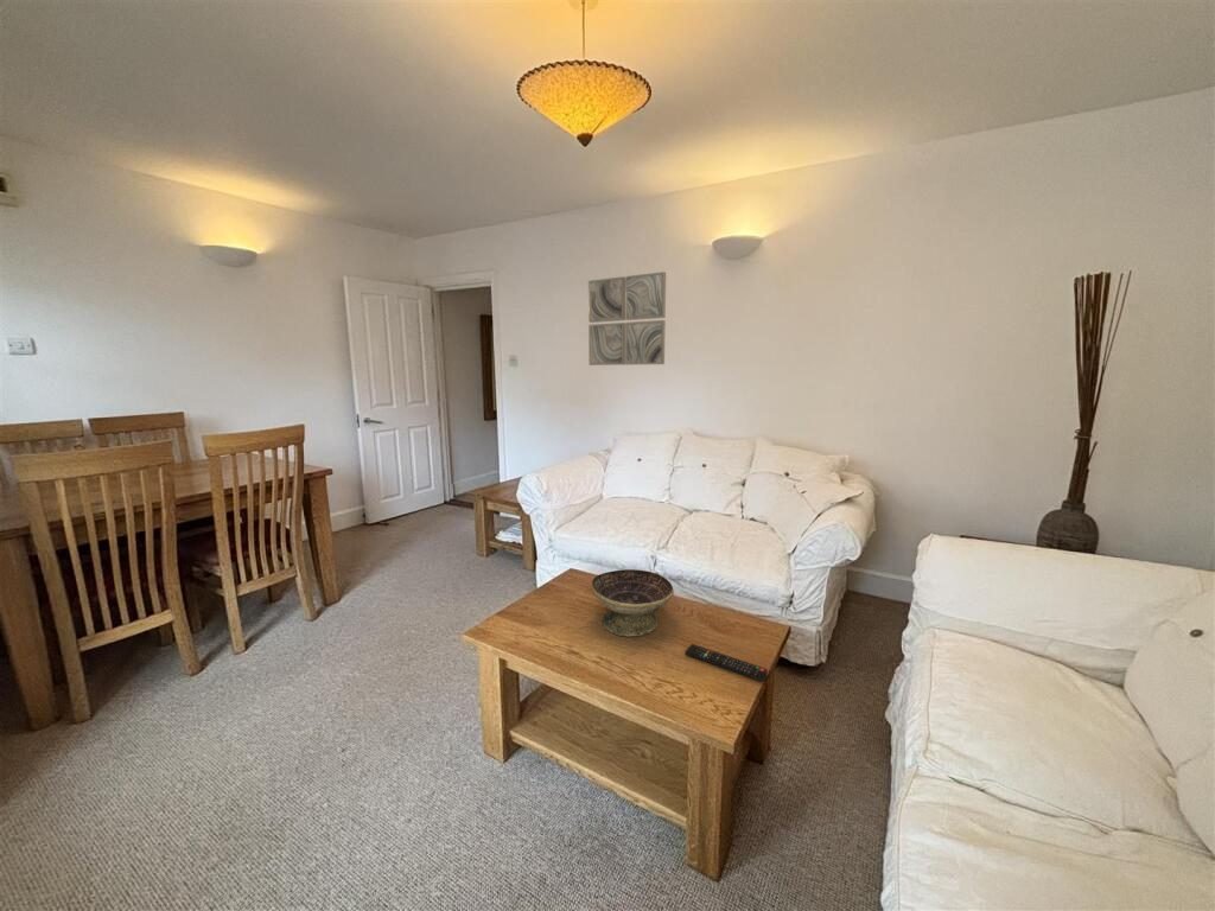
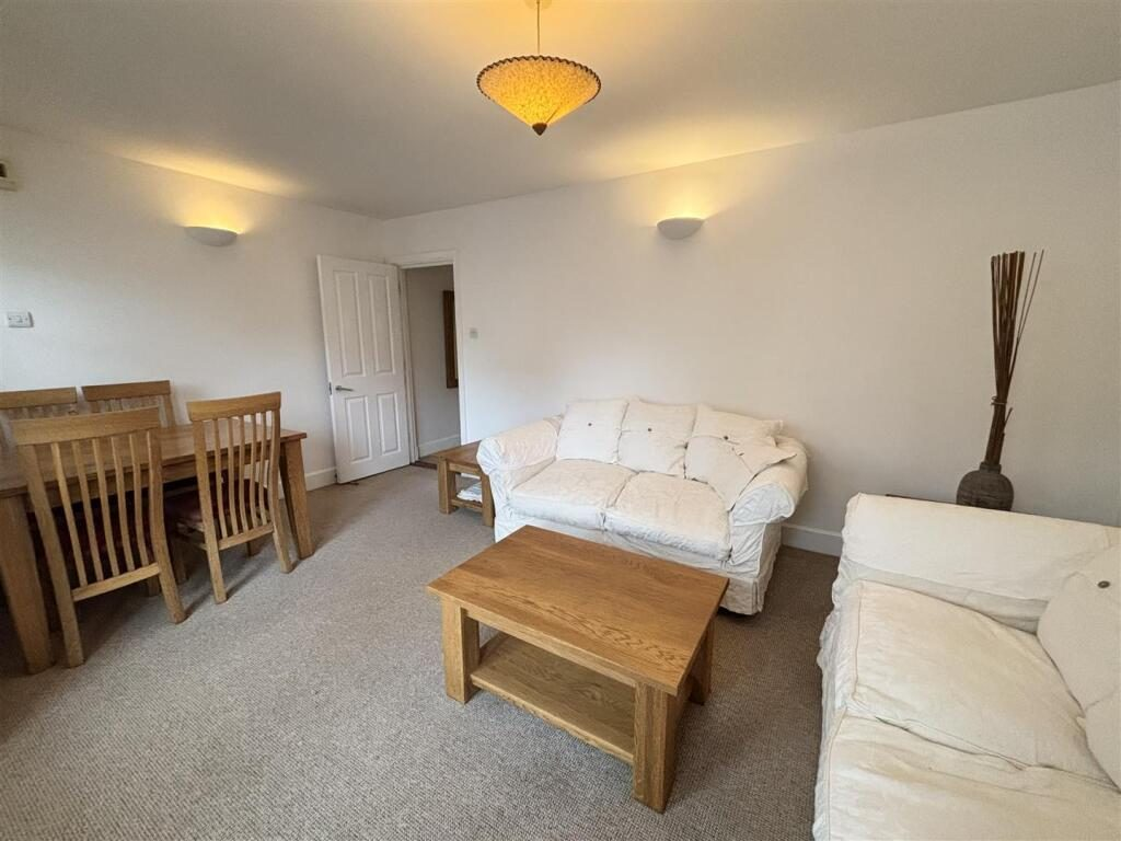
- wall art [587,270,667,367]
- remote control [683,643,769,682]
- decorative bowl [590,568,675,638]
